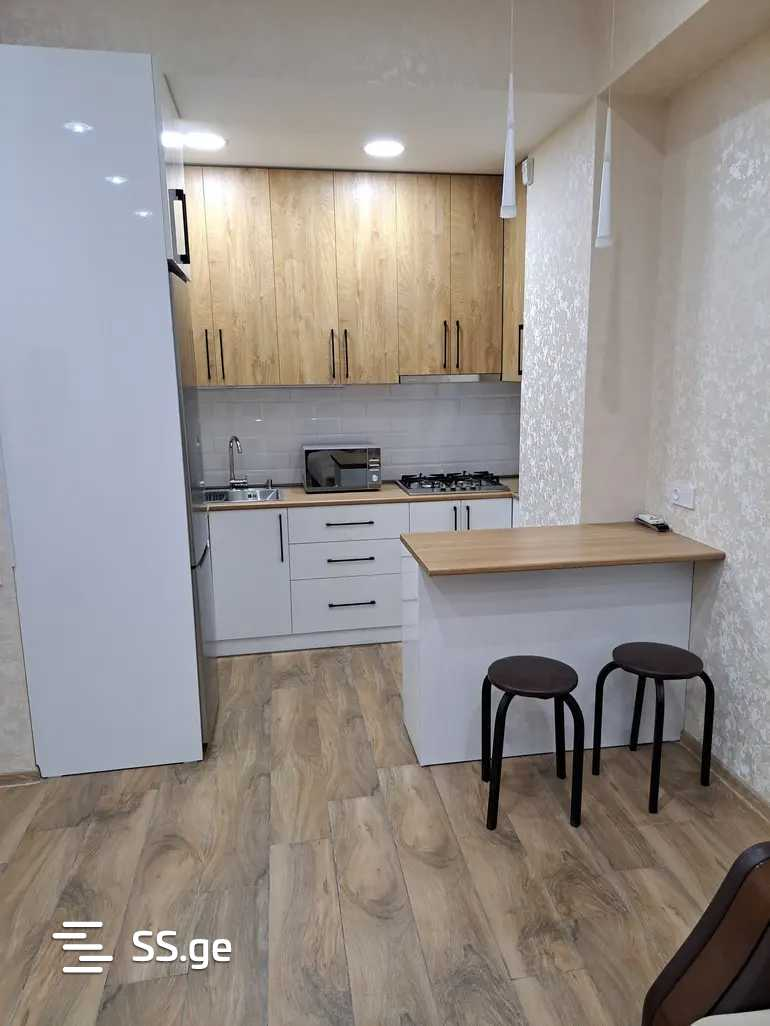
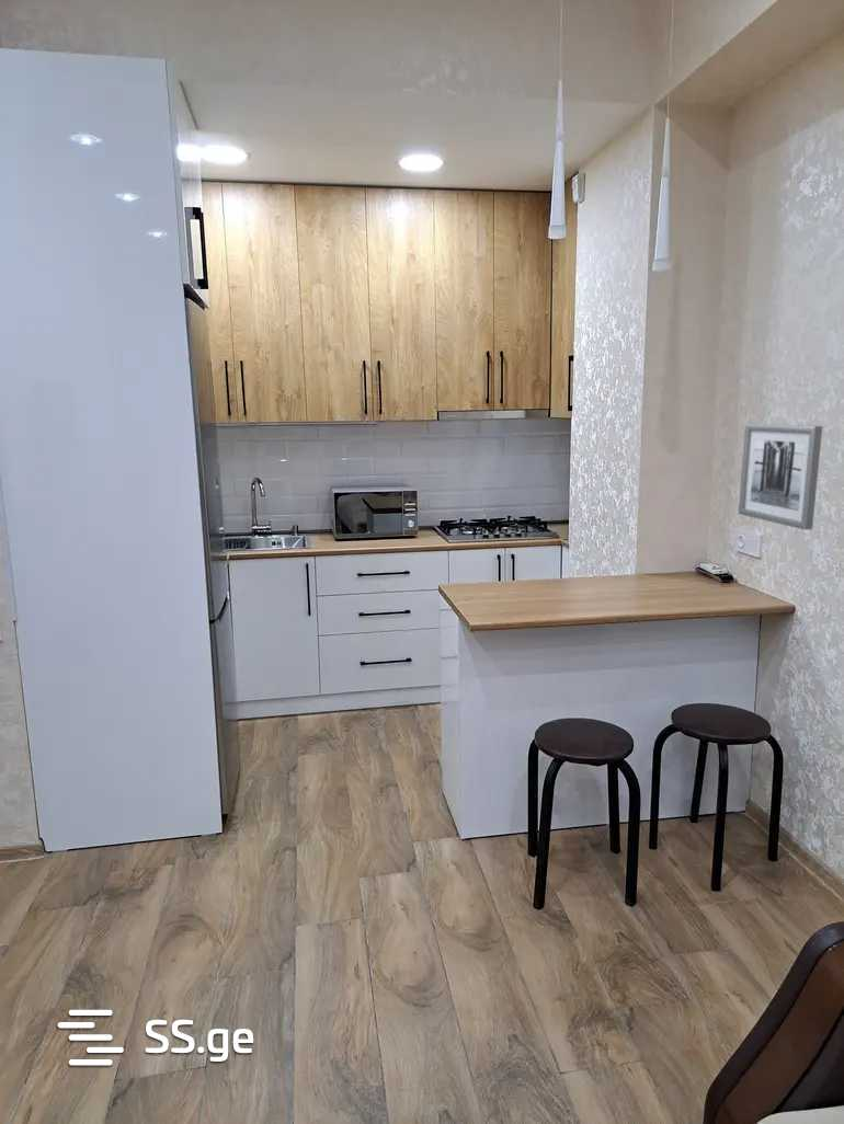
+ wall art [738,423,823,531]
